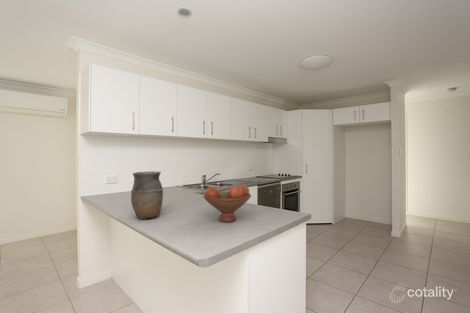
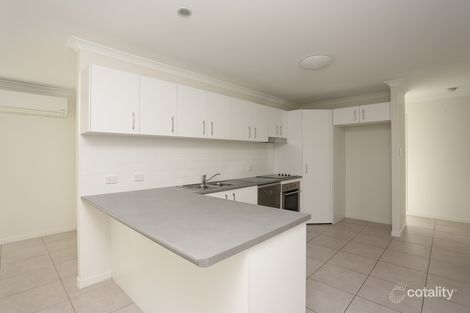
- vase [130,170,164,220]
- fruit bowl [202,184,252,223]
